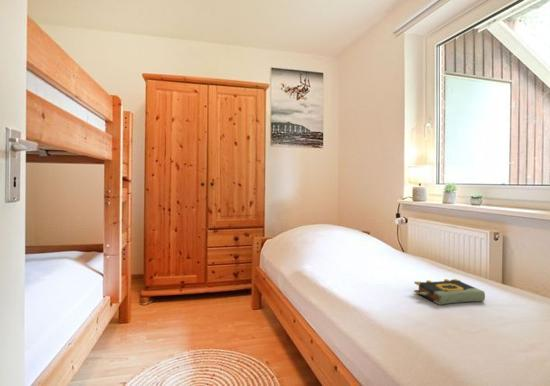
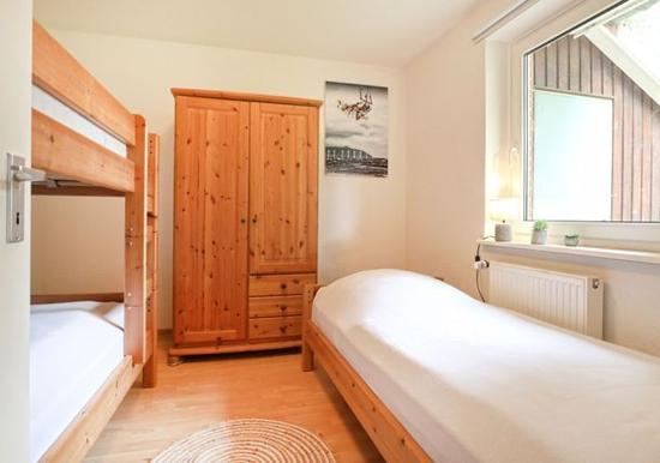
- book [413,278,486,306]
